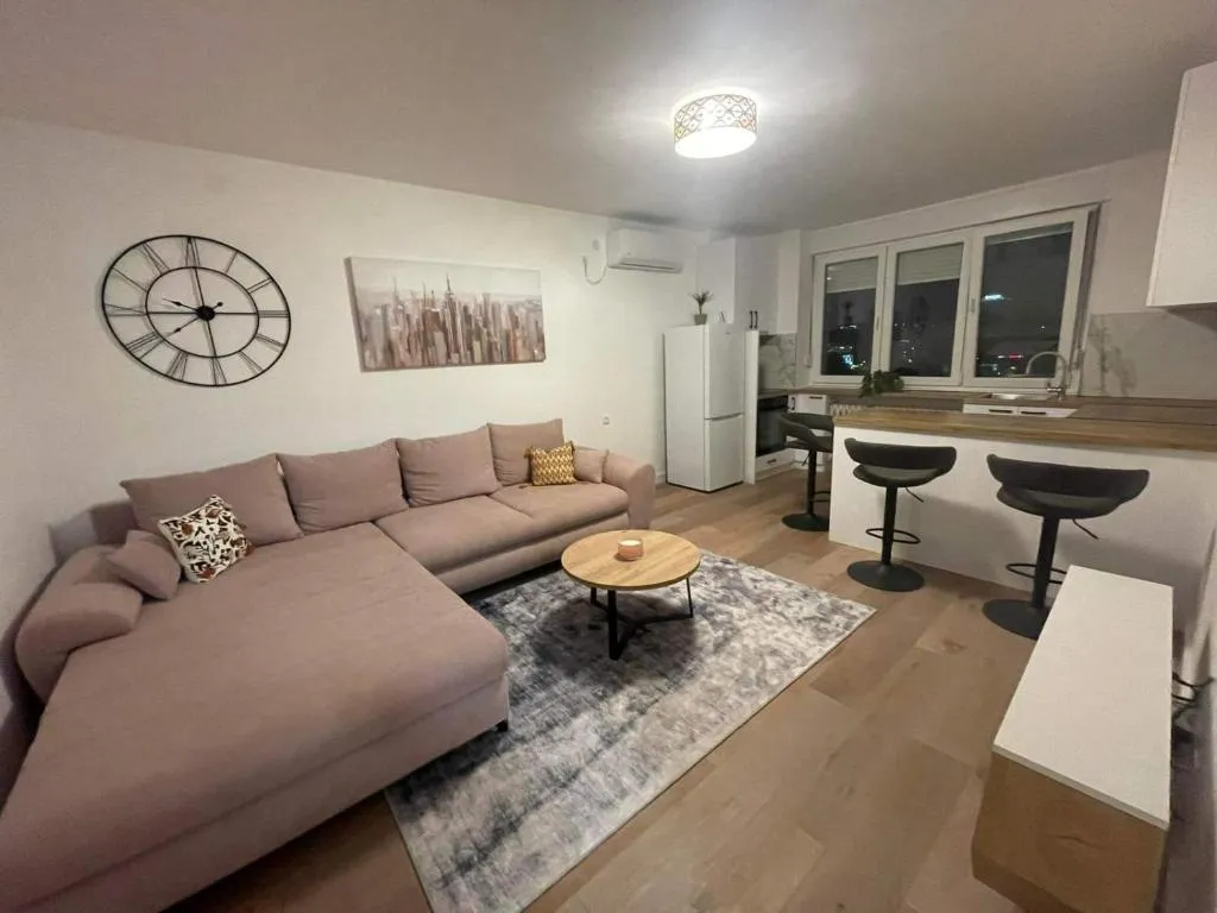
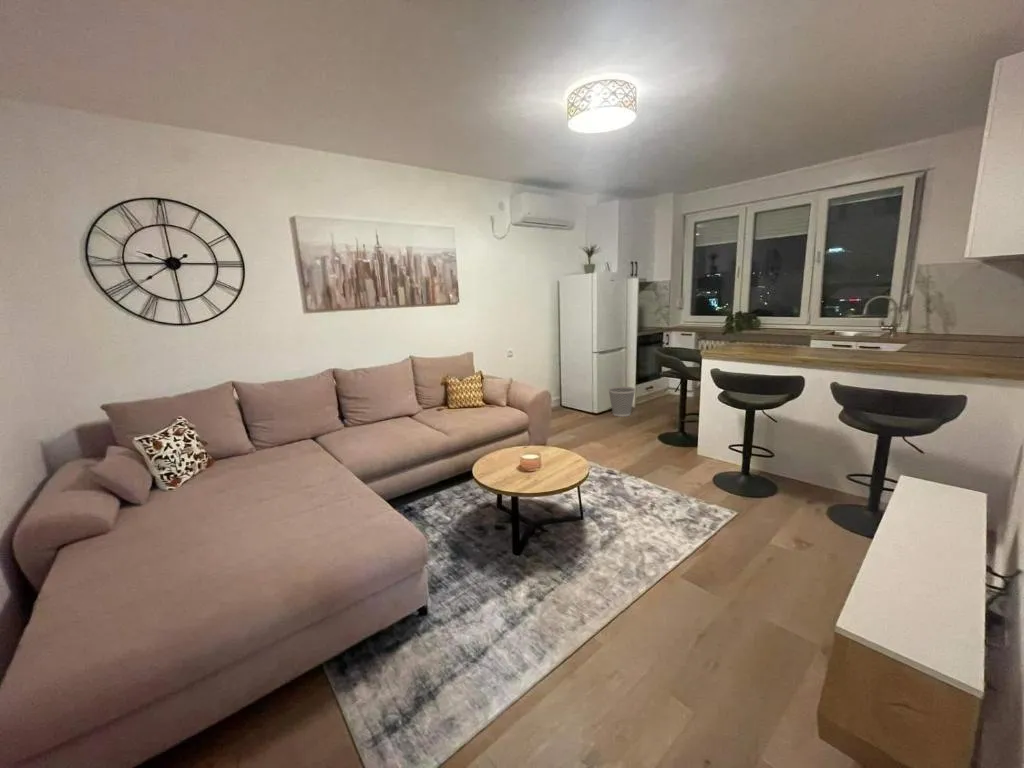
+ wastebasket [607,385,636,418]
